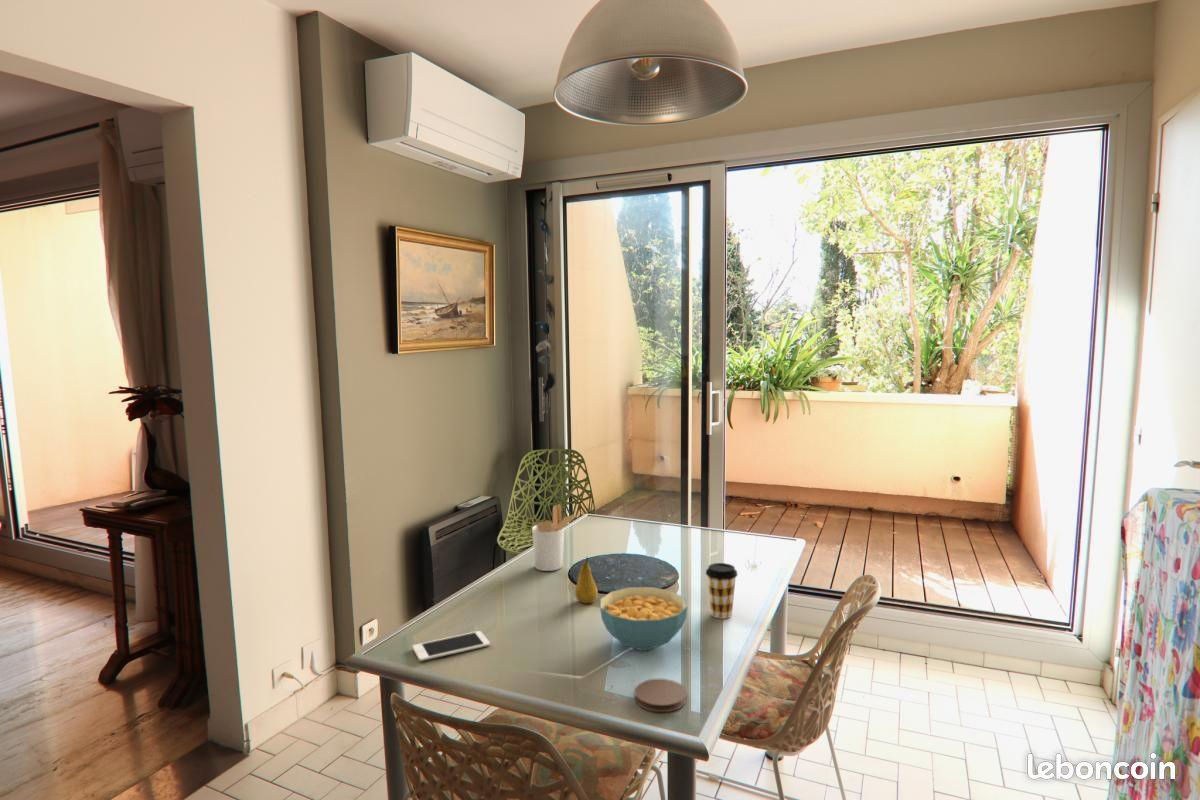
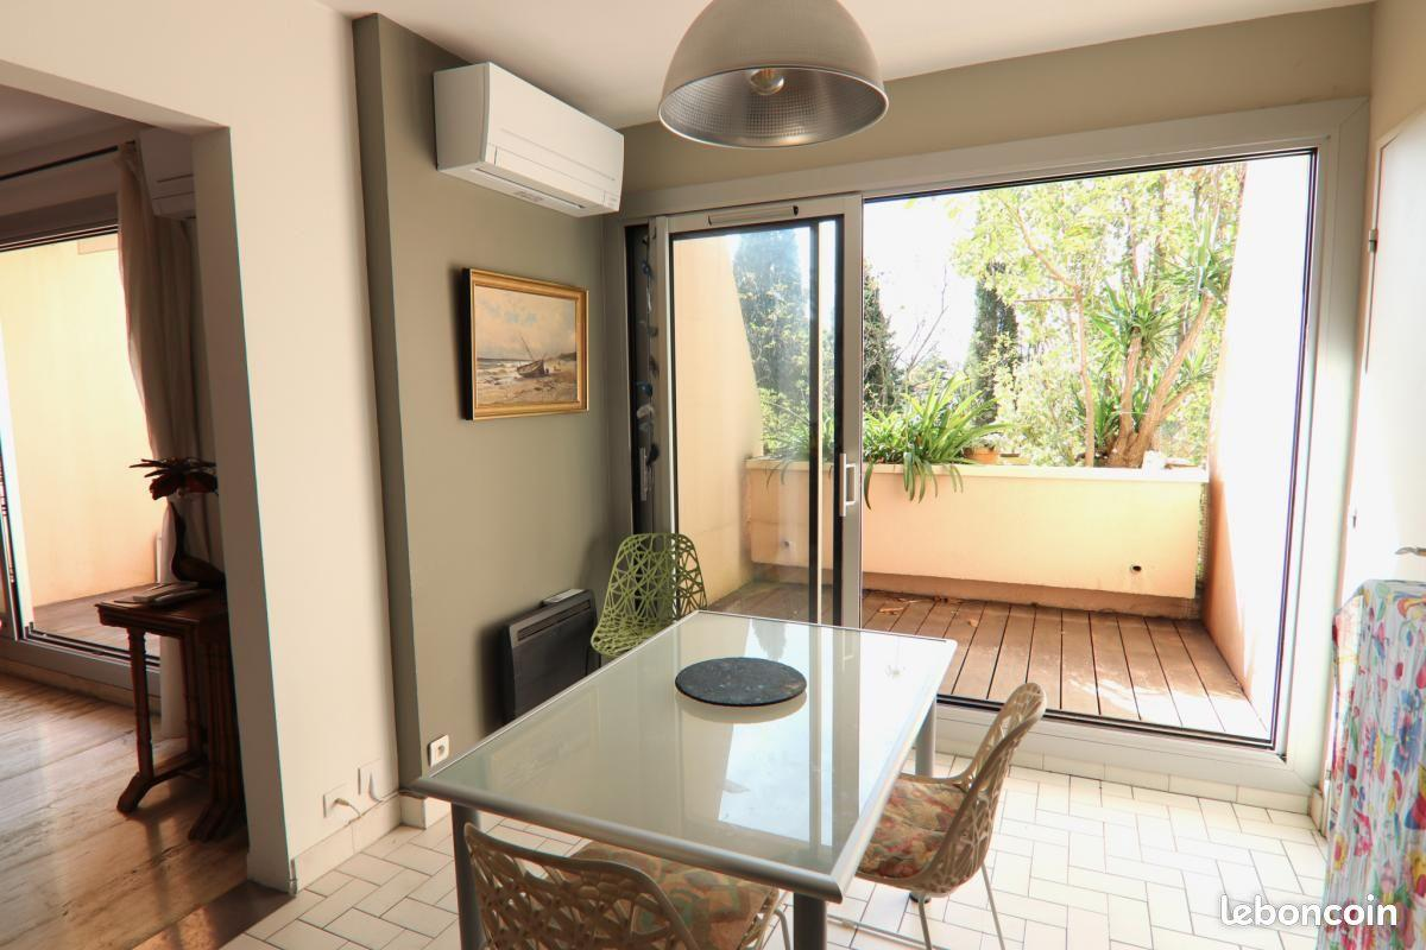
- coffee cup [705,562,739,619]
- coaster [634,677,688,713]
- cell phone [411,630,491,662]
- utensil holder [531,503,581,572]
- fruit [574,556,599,604]
- cereal bowl [599,586,689,651]
